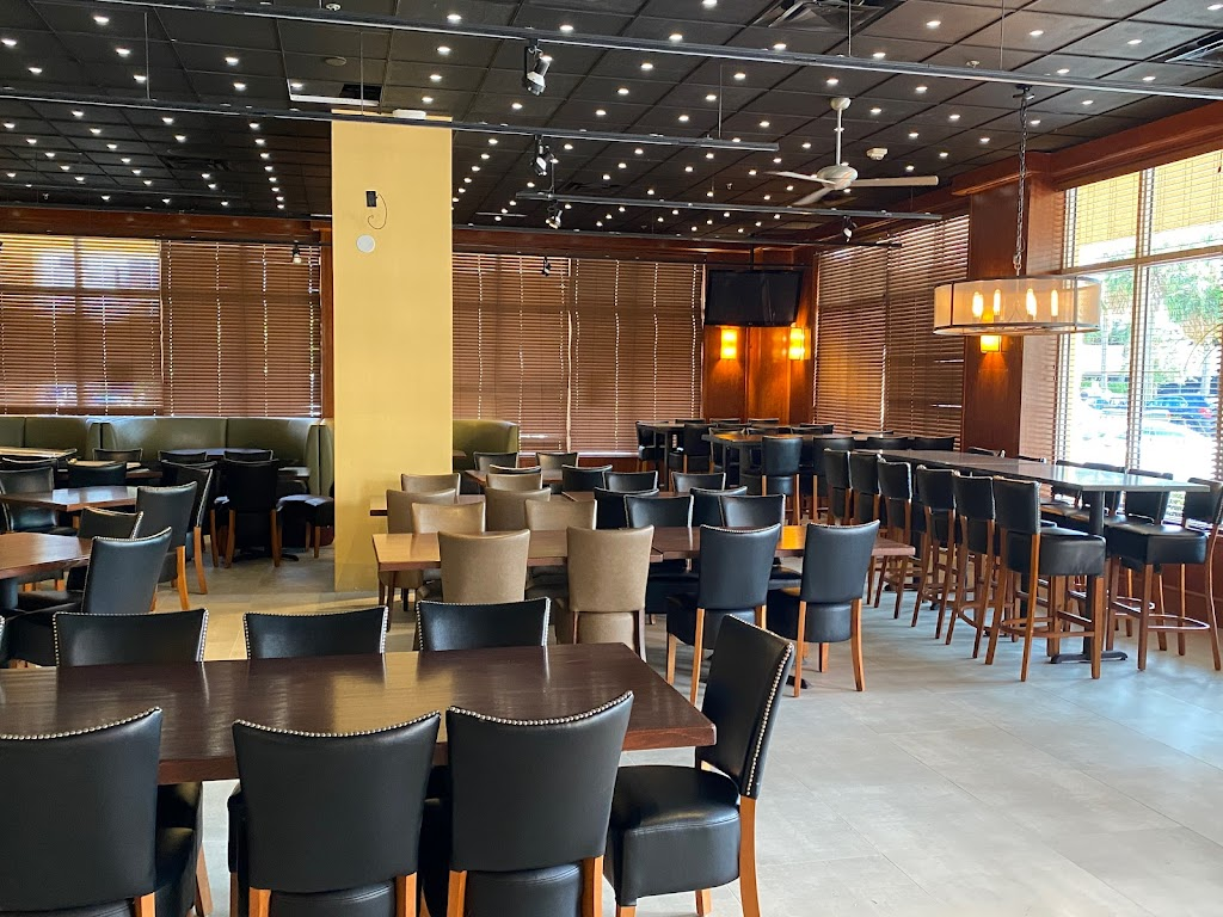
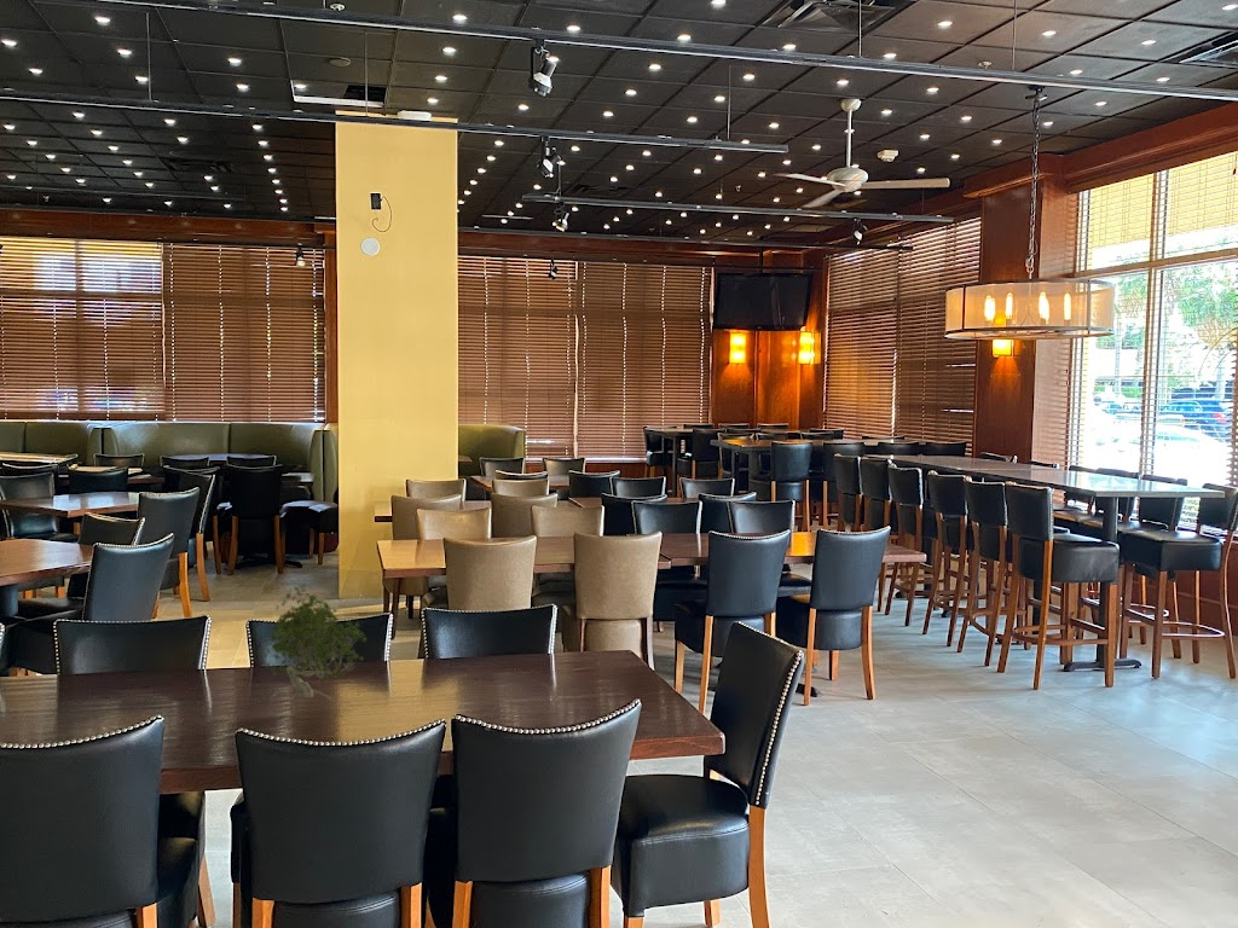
+ plant [258,581,368,708]
